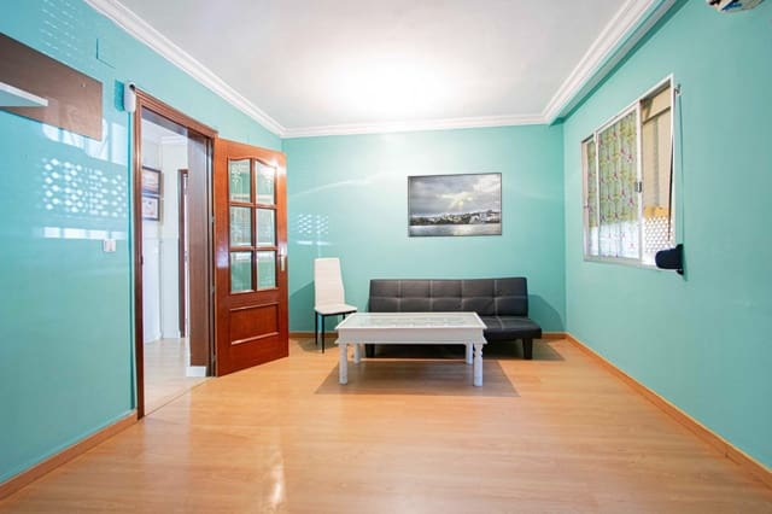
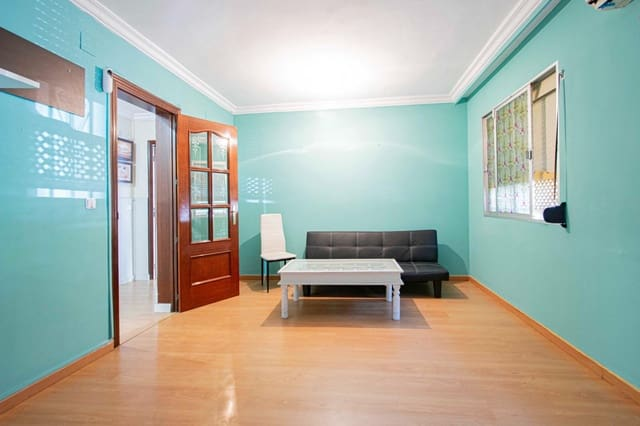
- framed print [407,171,503,239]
